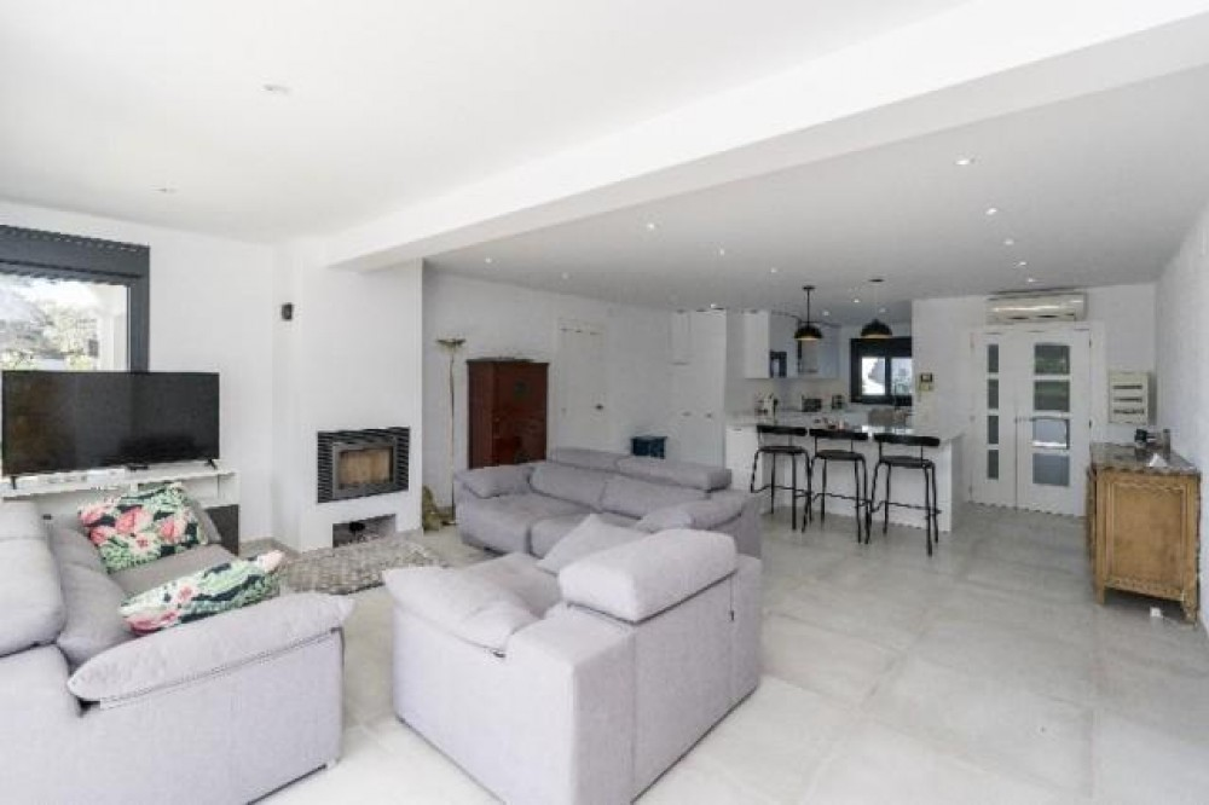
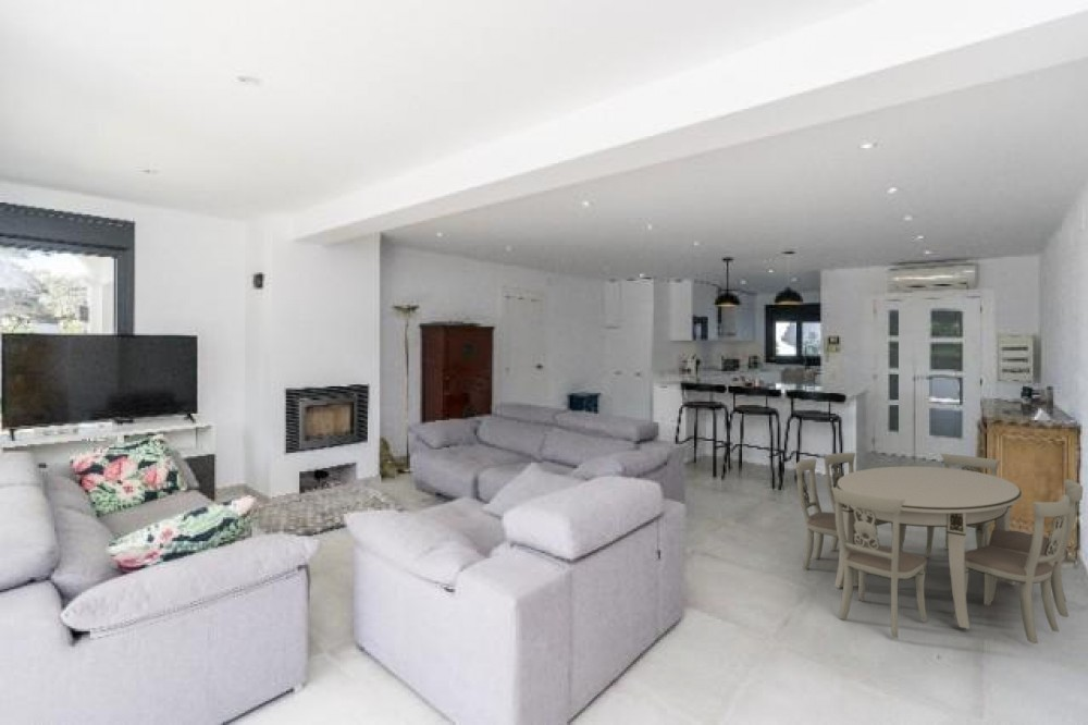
+ dining table [795,452,1084,644]
